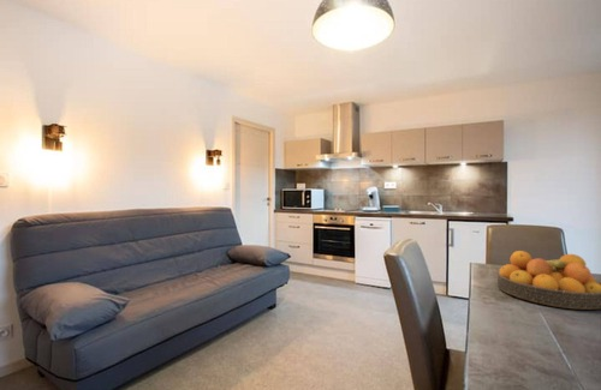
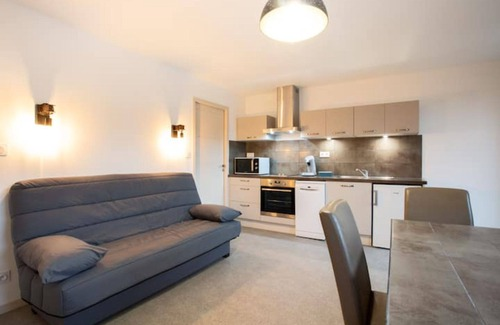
- fruit bowl [496,250,601,311]
